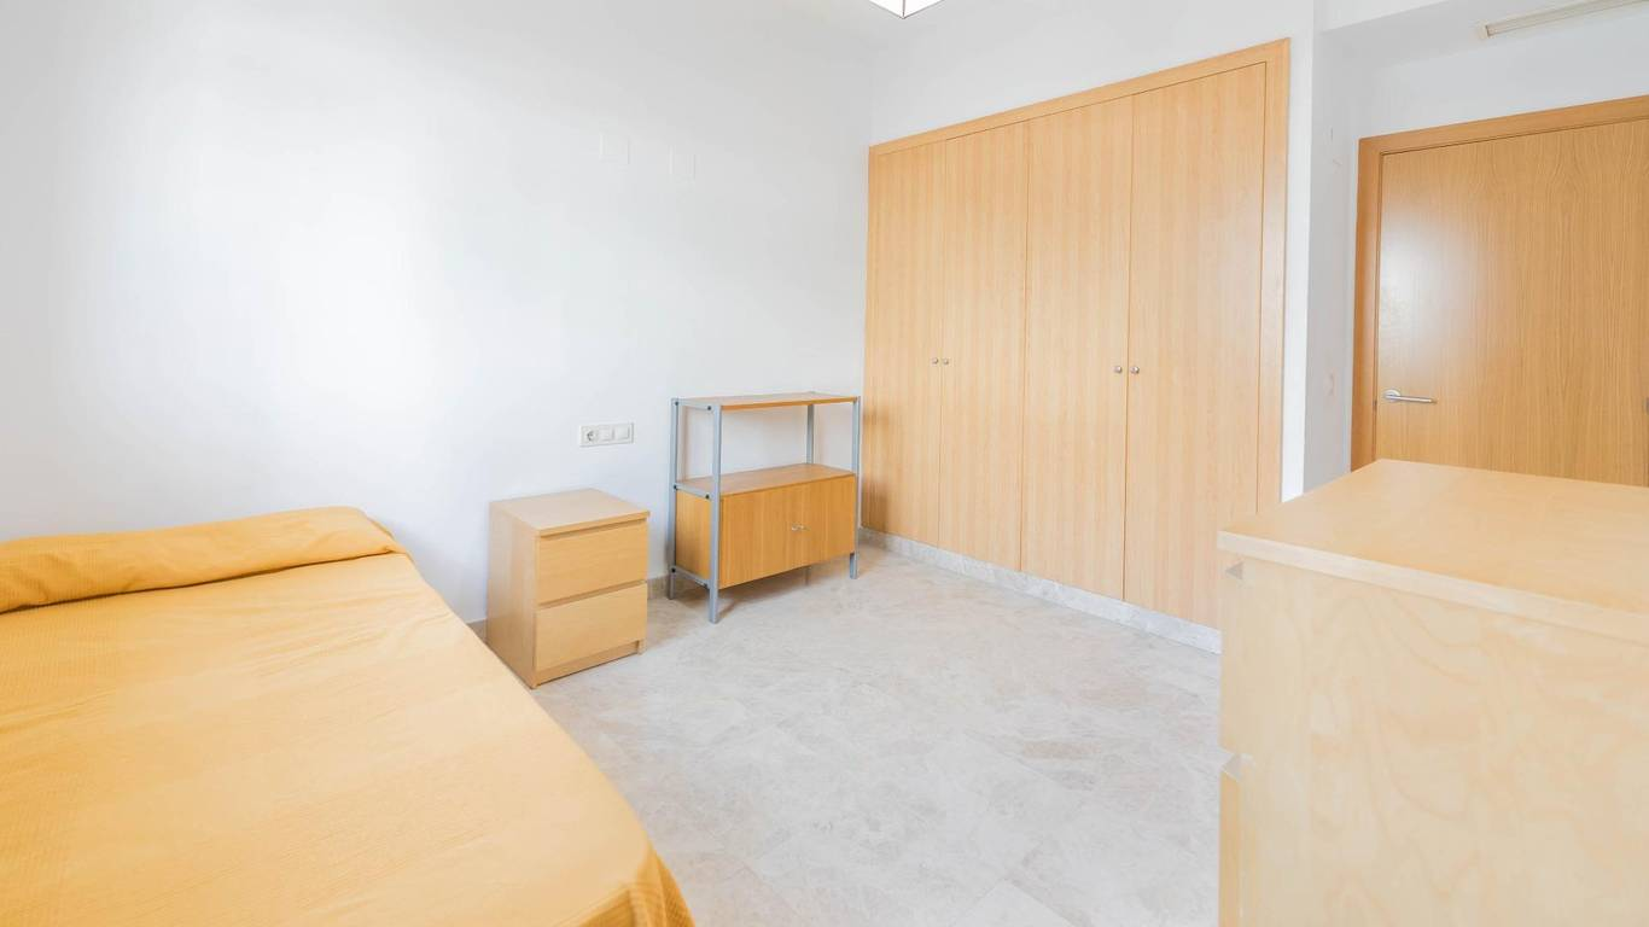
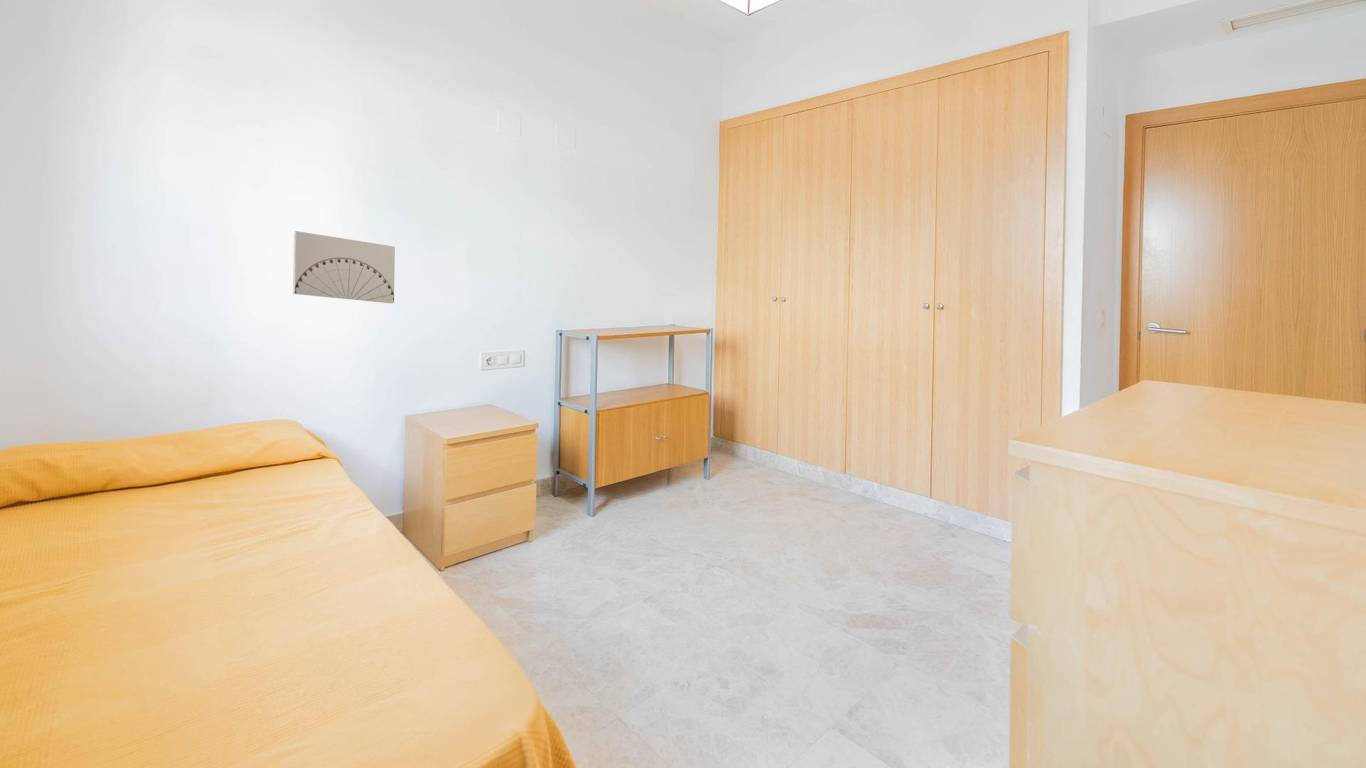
+ wall art [292,230,396,304]
